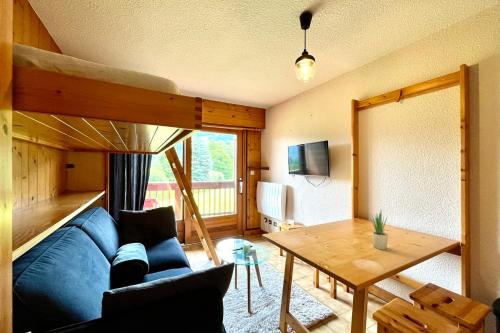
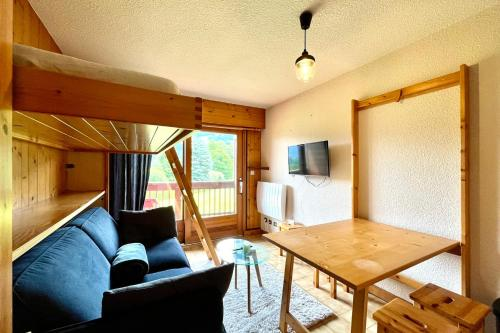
- potted plant [368,210,389,251]
